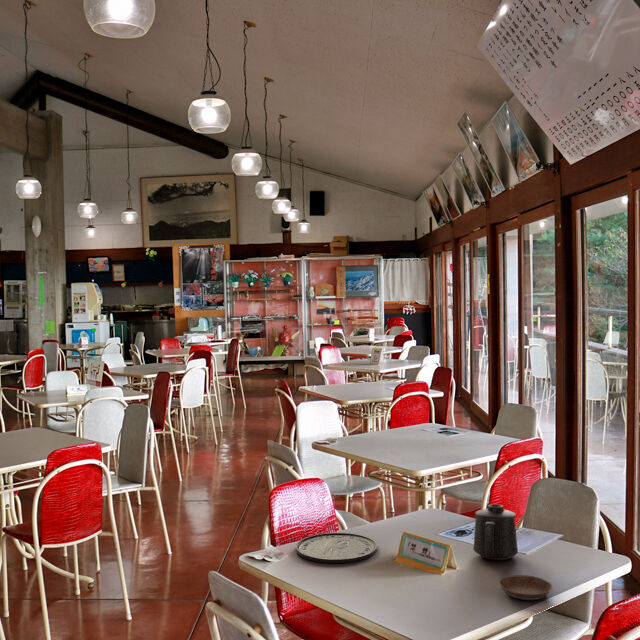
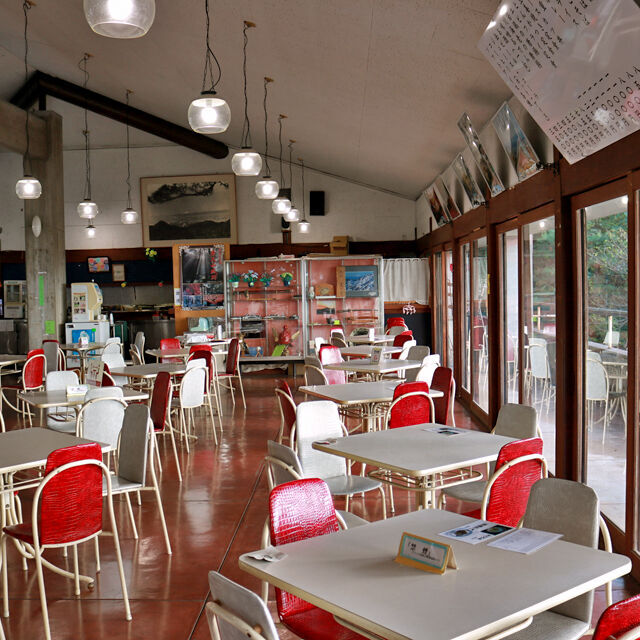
- saucer [498,574,554,601]
- mug [472,503,519,561]
- plate [295,532,378,564]
